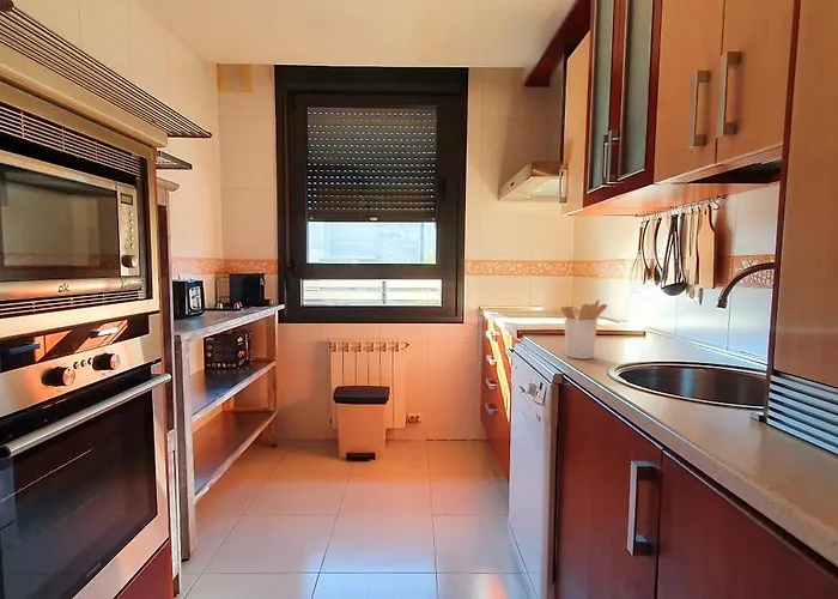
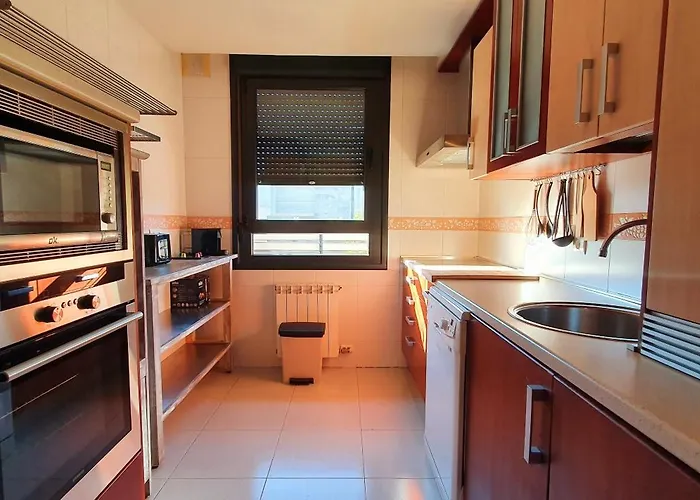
- utensil holder [560,298,608,361]
